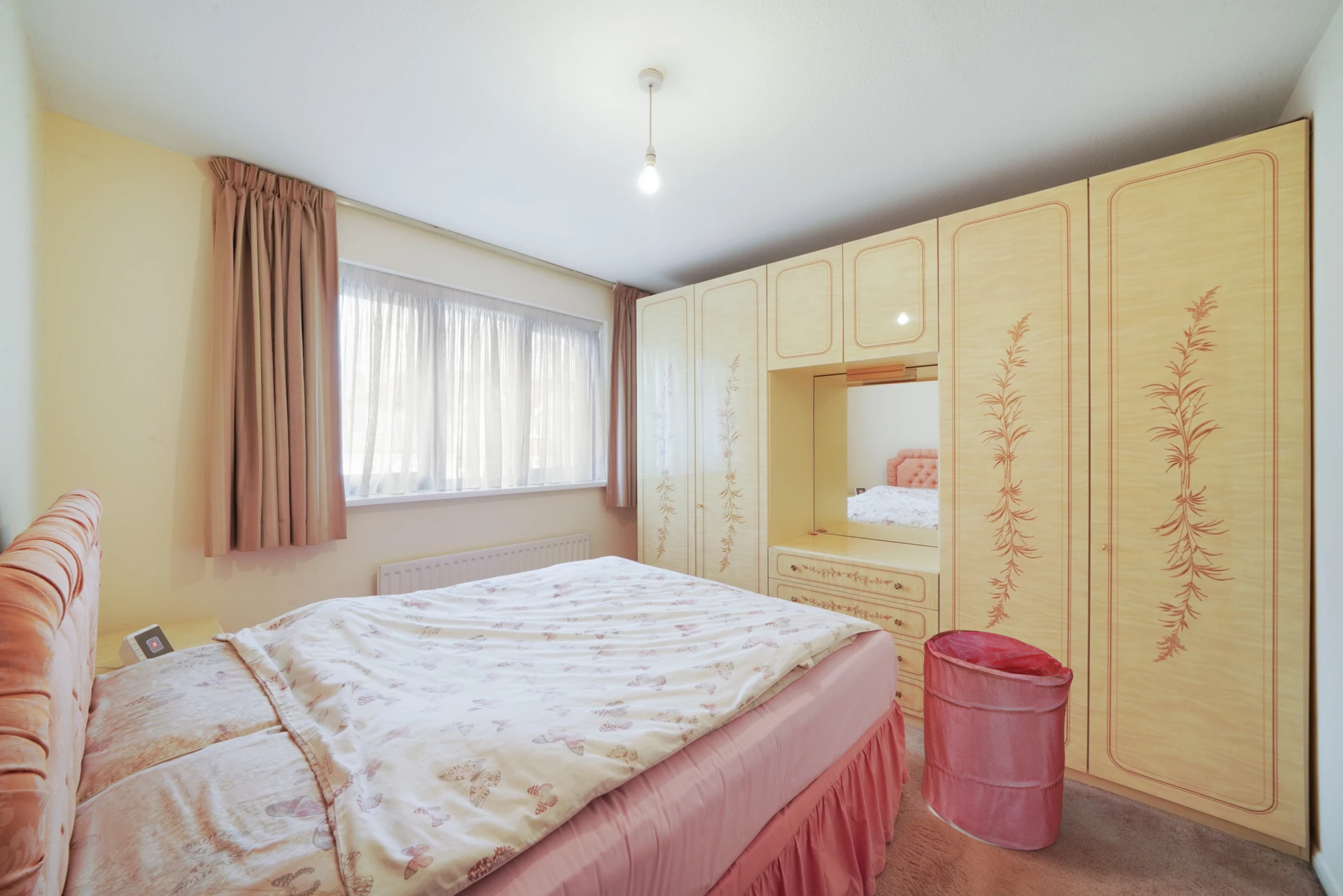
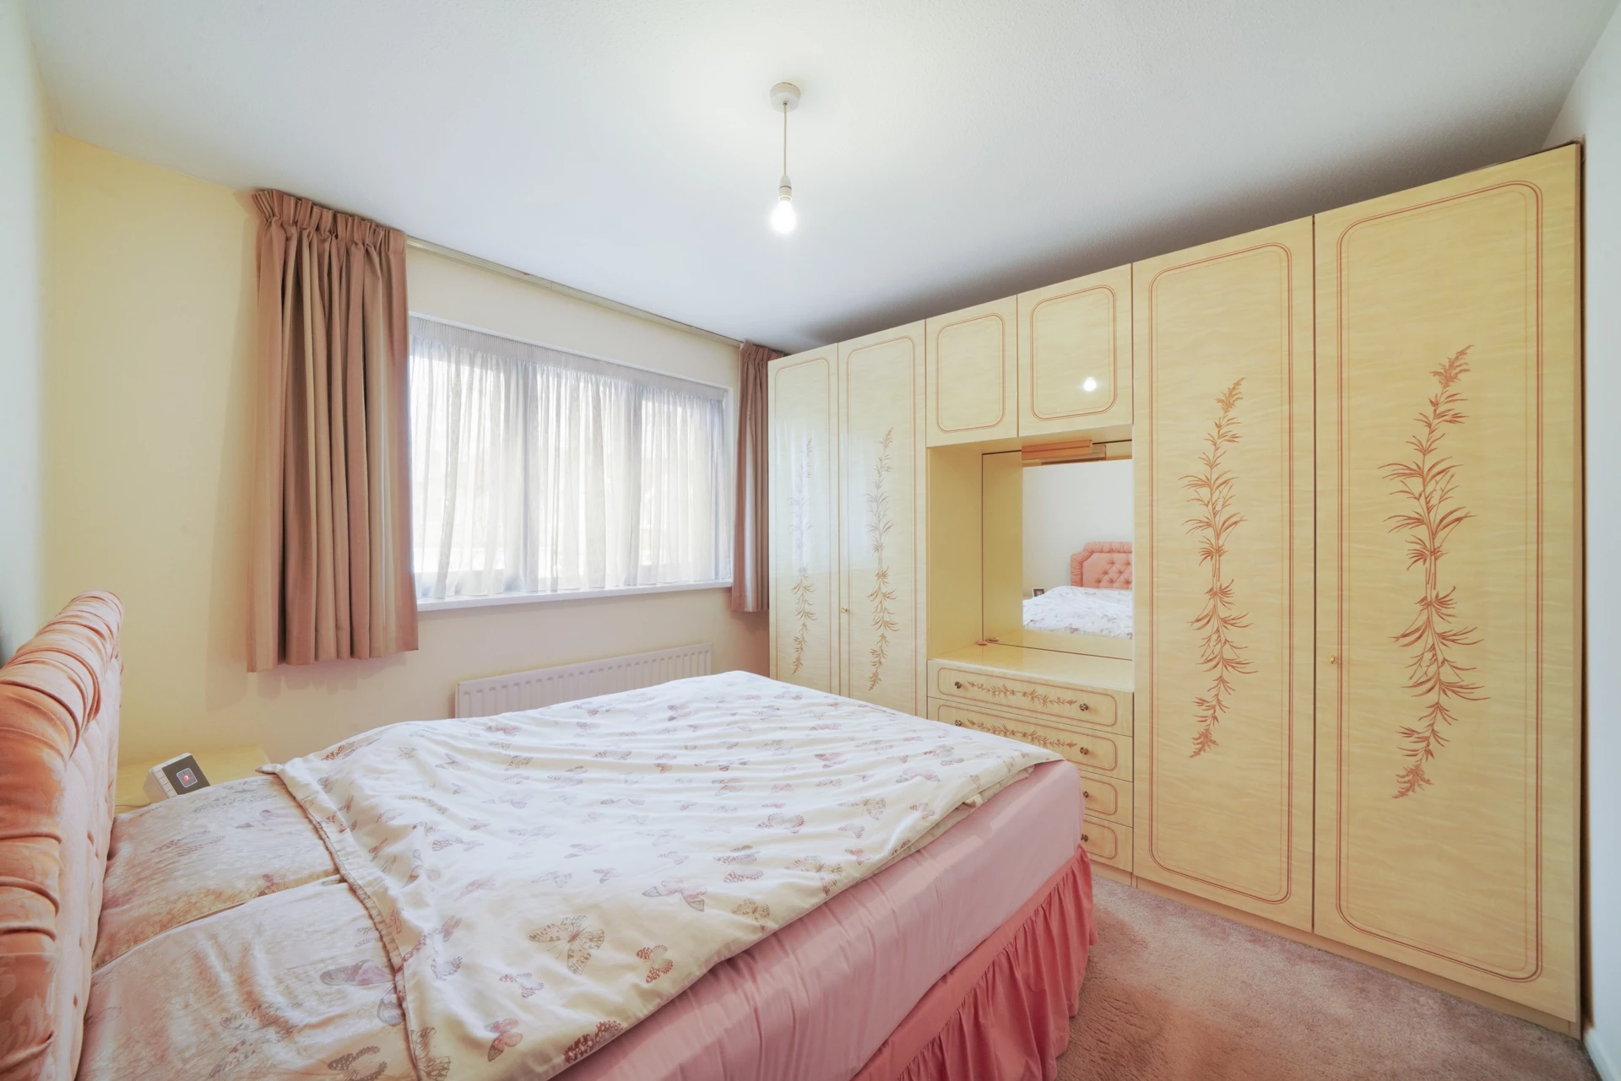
- laundry hamper [921,629,1074,851]
